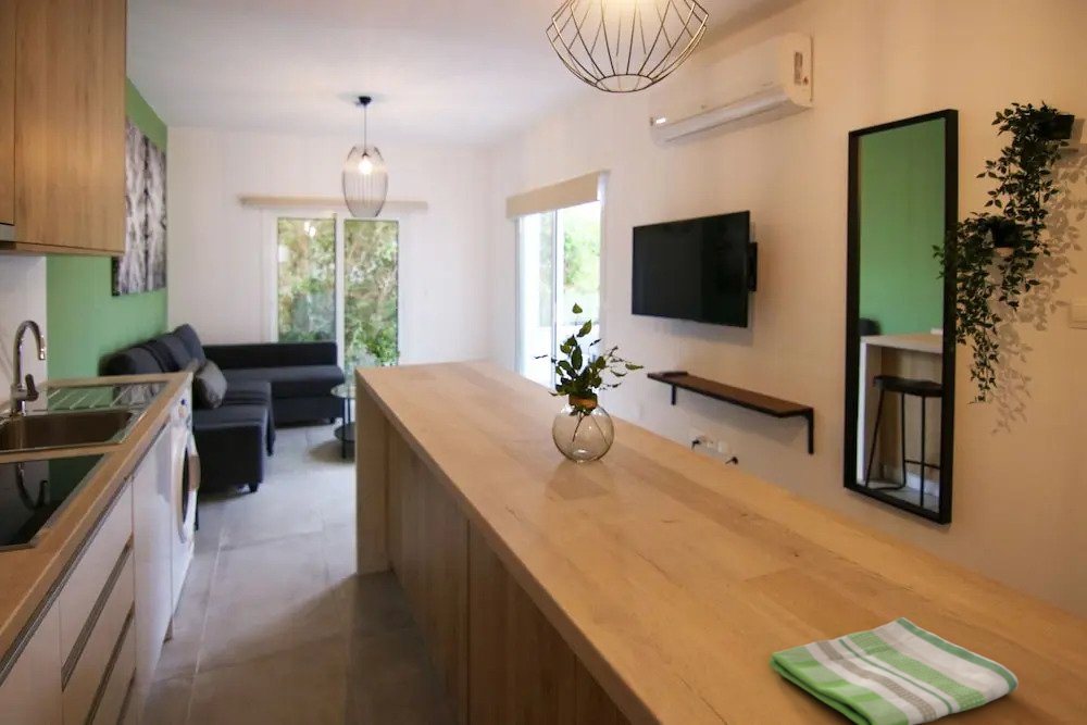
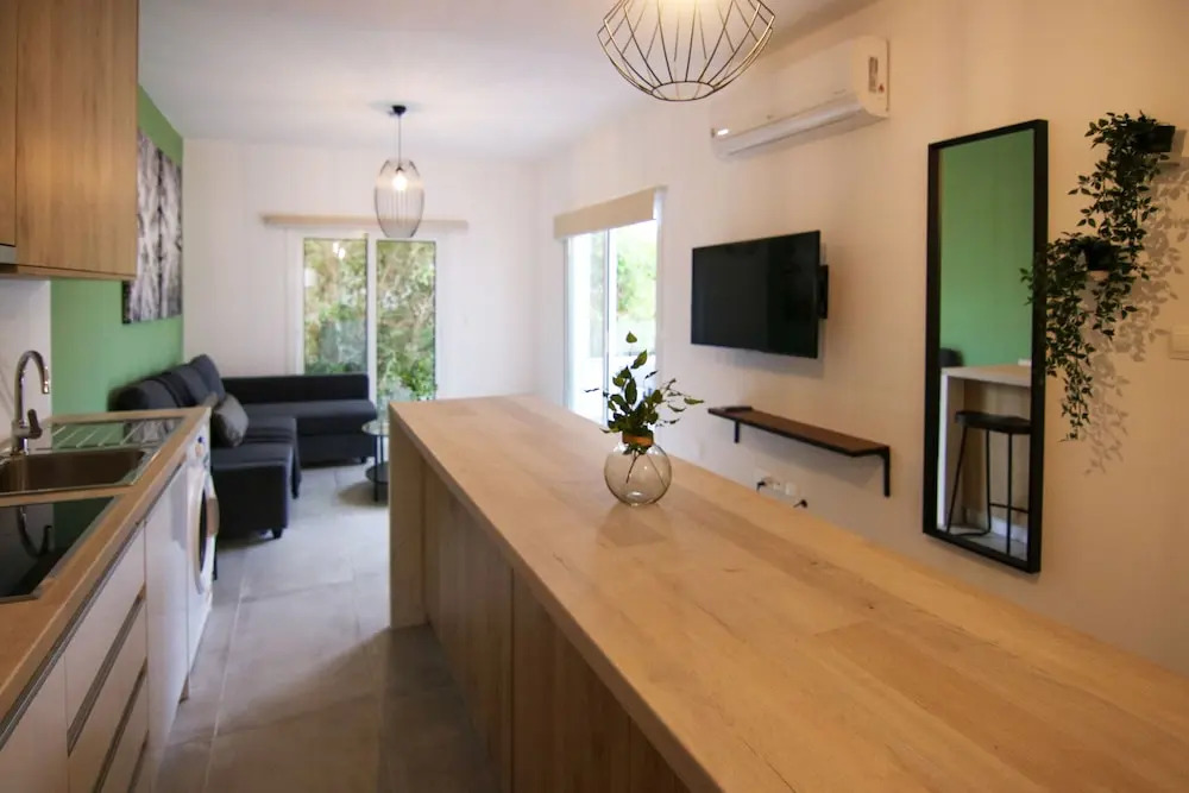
- dish towel [767,616,1020,725]
